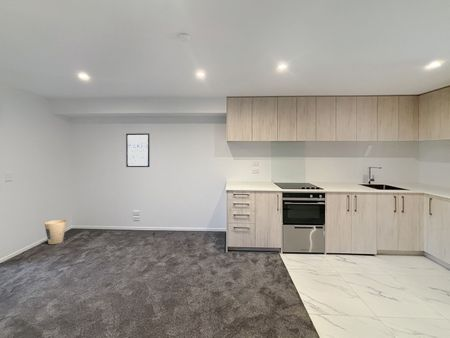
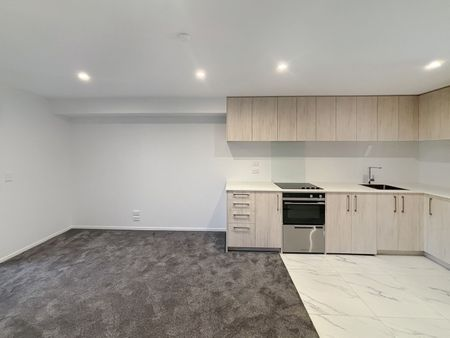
- wall art [125,132,151,168]
- trash can [43,219,67,245]
